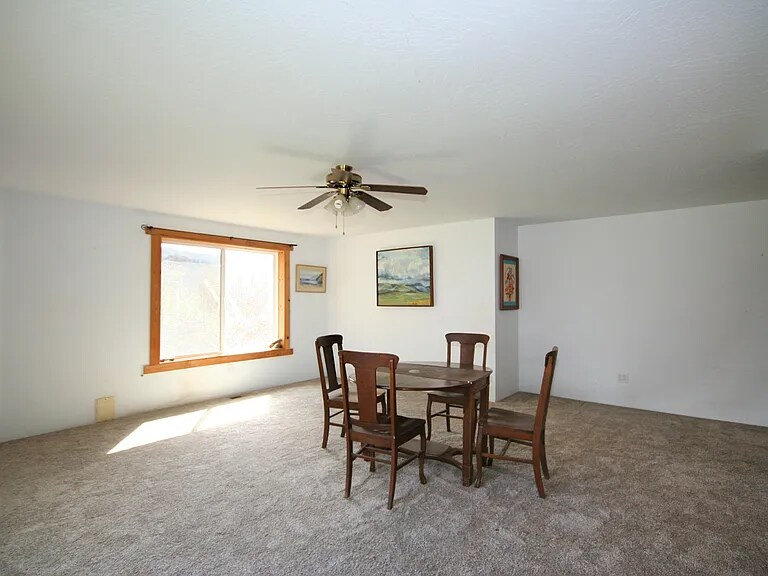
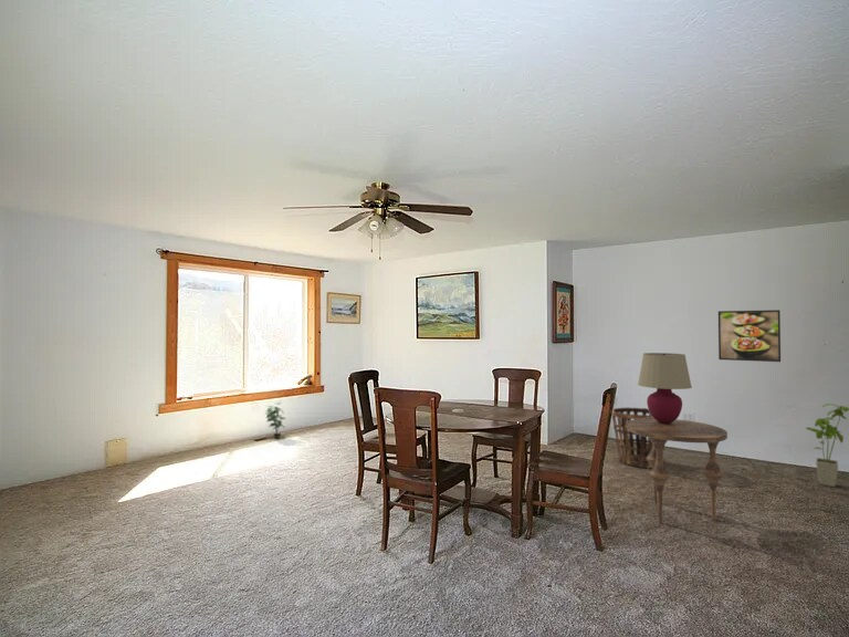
+ potted plant [264,401,286,439]
+ house plant [805,403,849,488]
+ table lamp [637,352,693,424]
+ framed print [717,309,782,363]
+ basket [611,407,665,469]
+ side table [627,418,729,524]
